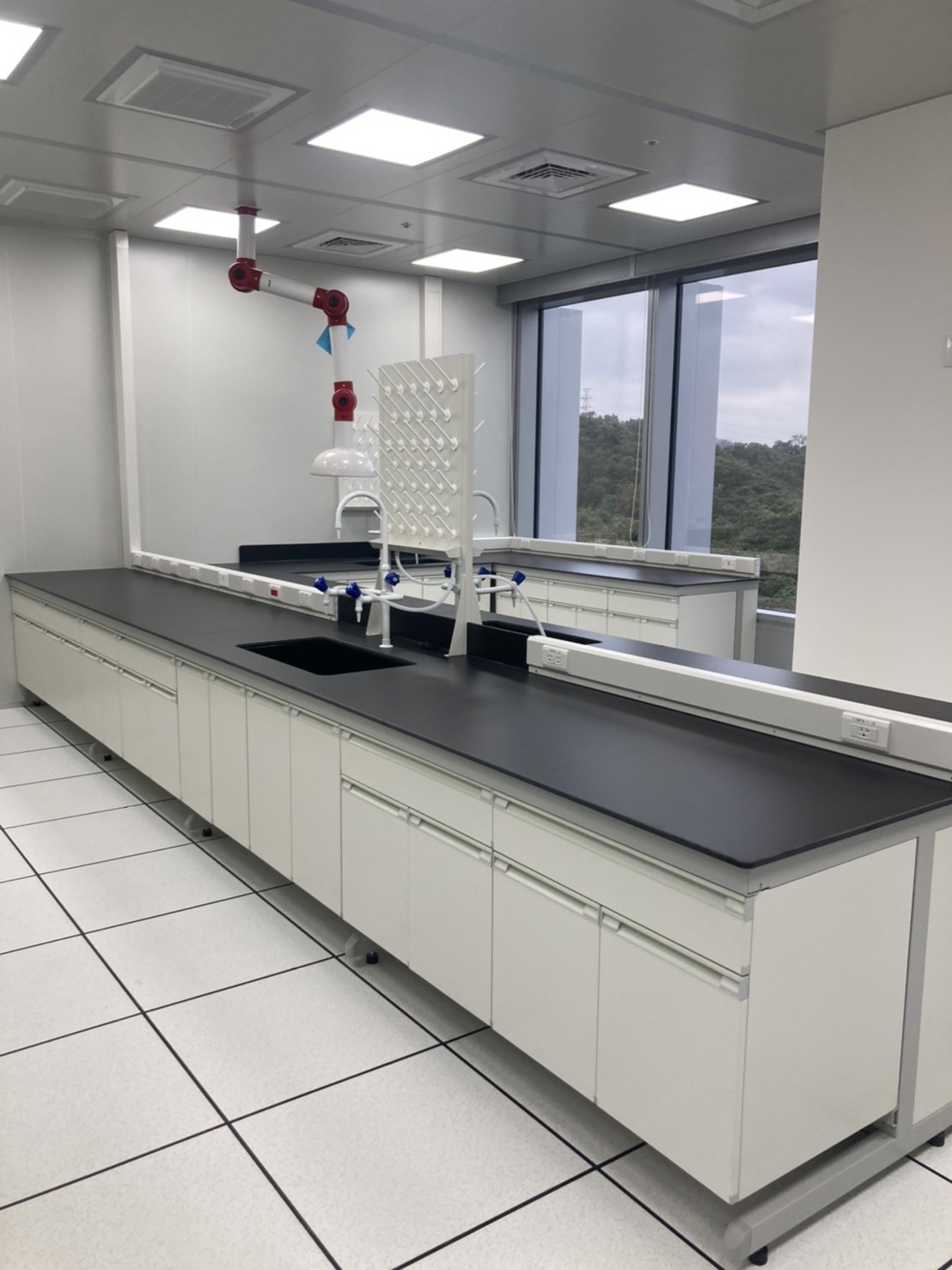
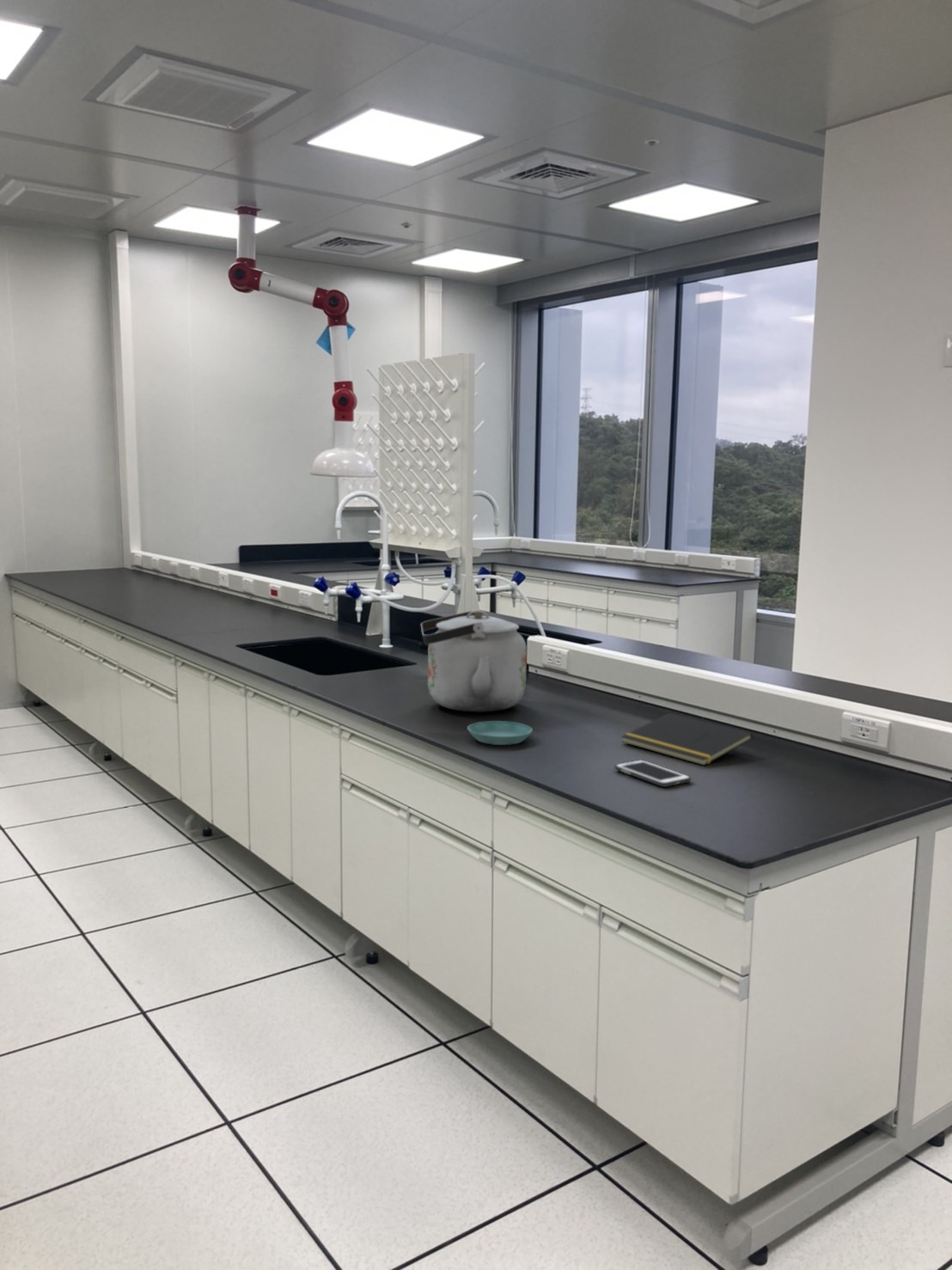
+ kettle [420,609,528,713]
+ saucer [467,720,534,746]
+ notepad [620,712,754,766]
+ cell phone [613,759,692,788]
